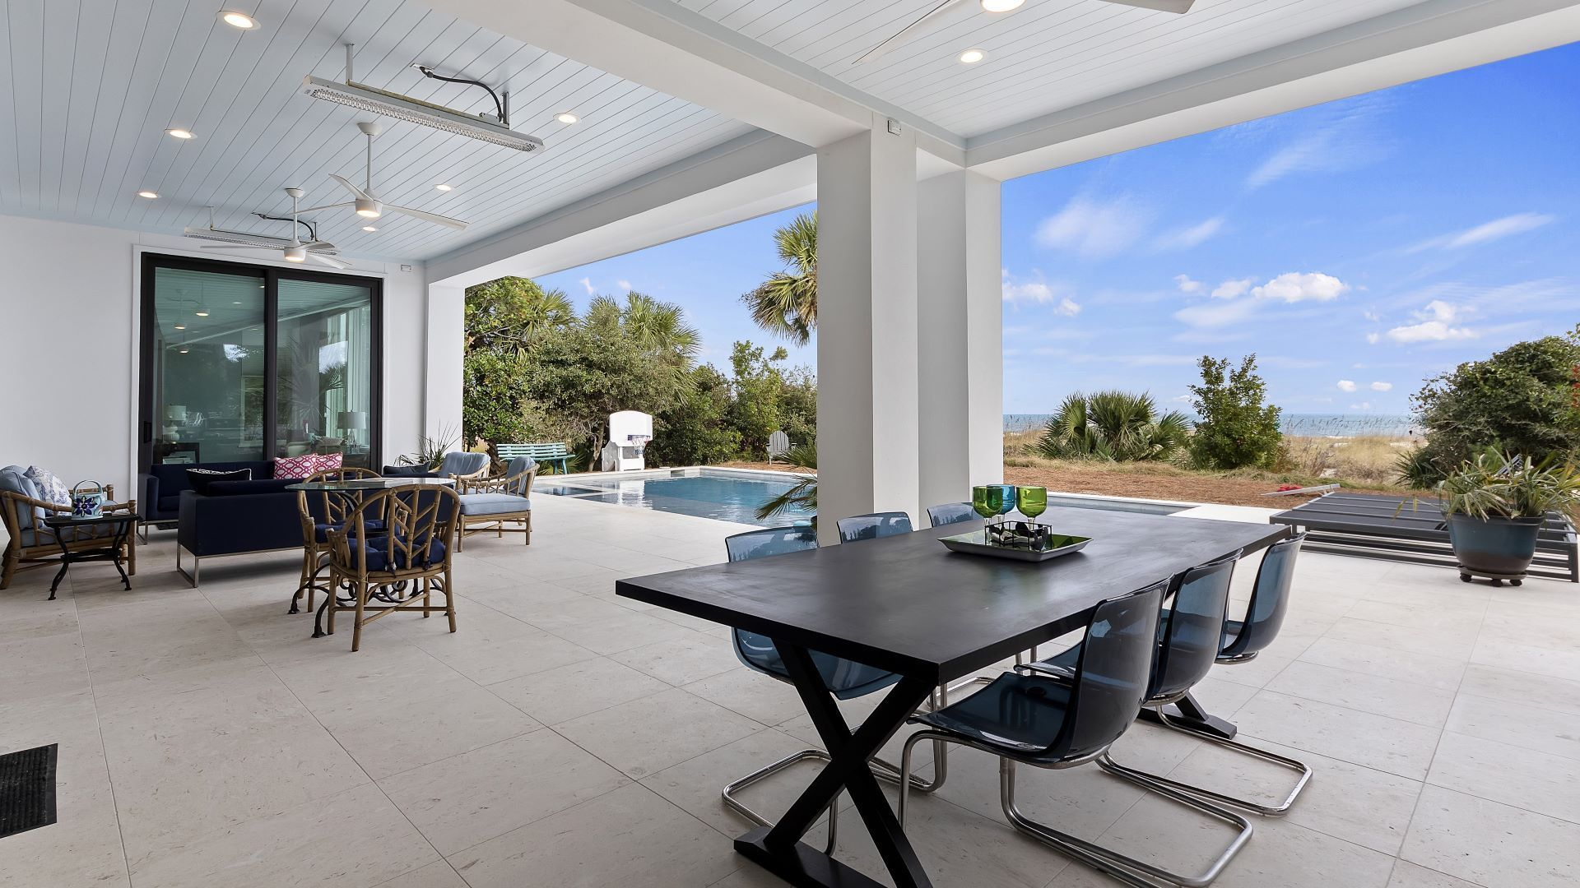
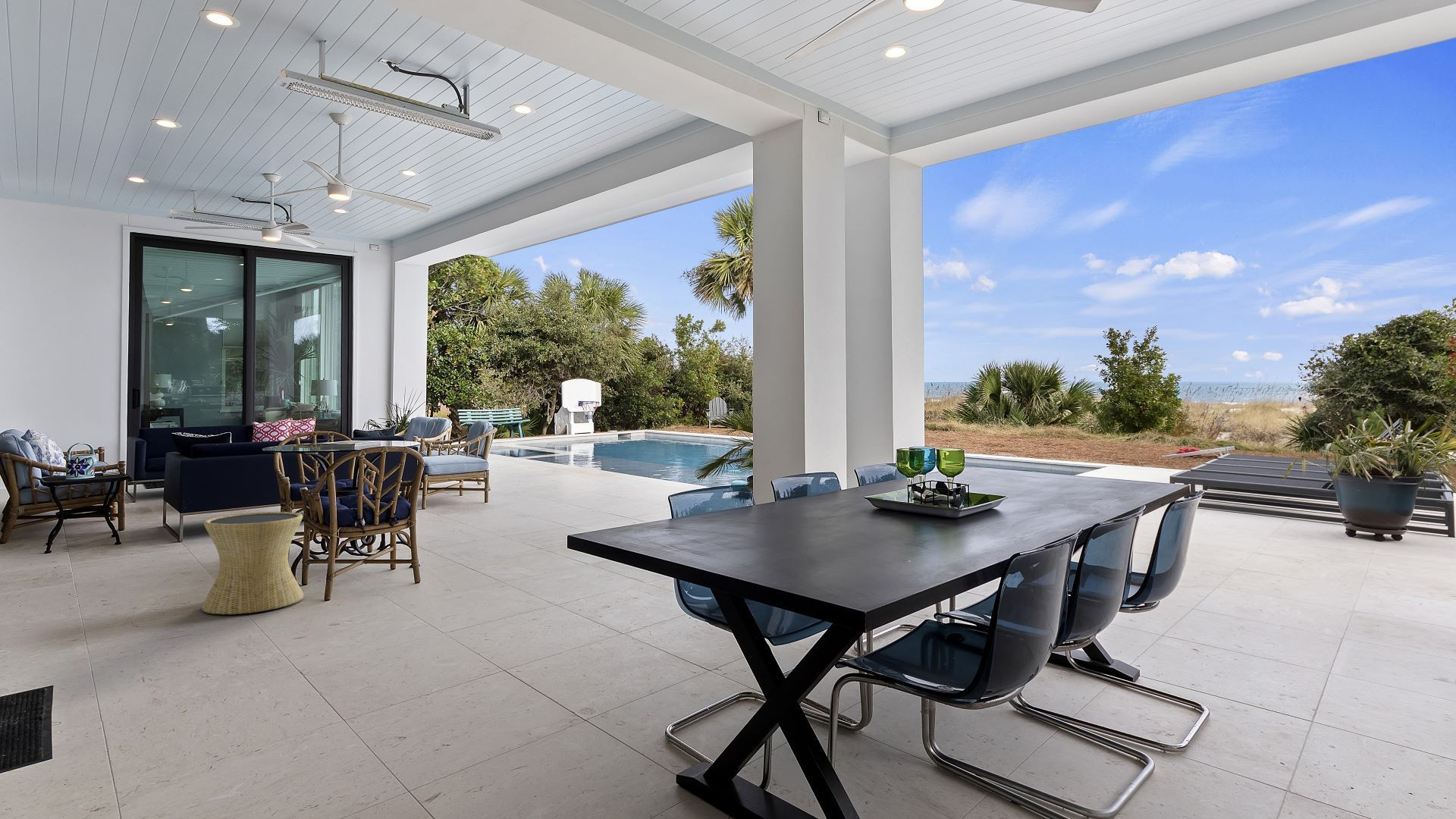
+ side table [201,511,304,615]
